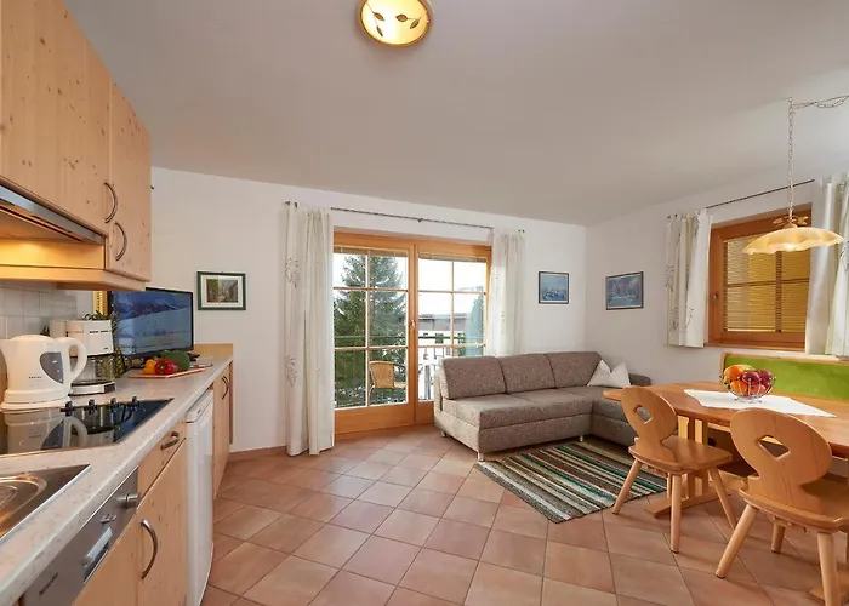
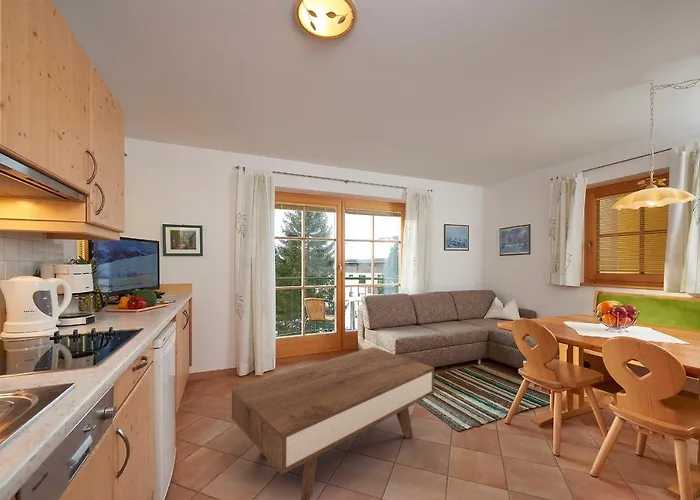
+ coffee table [231,346,435,500]
